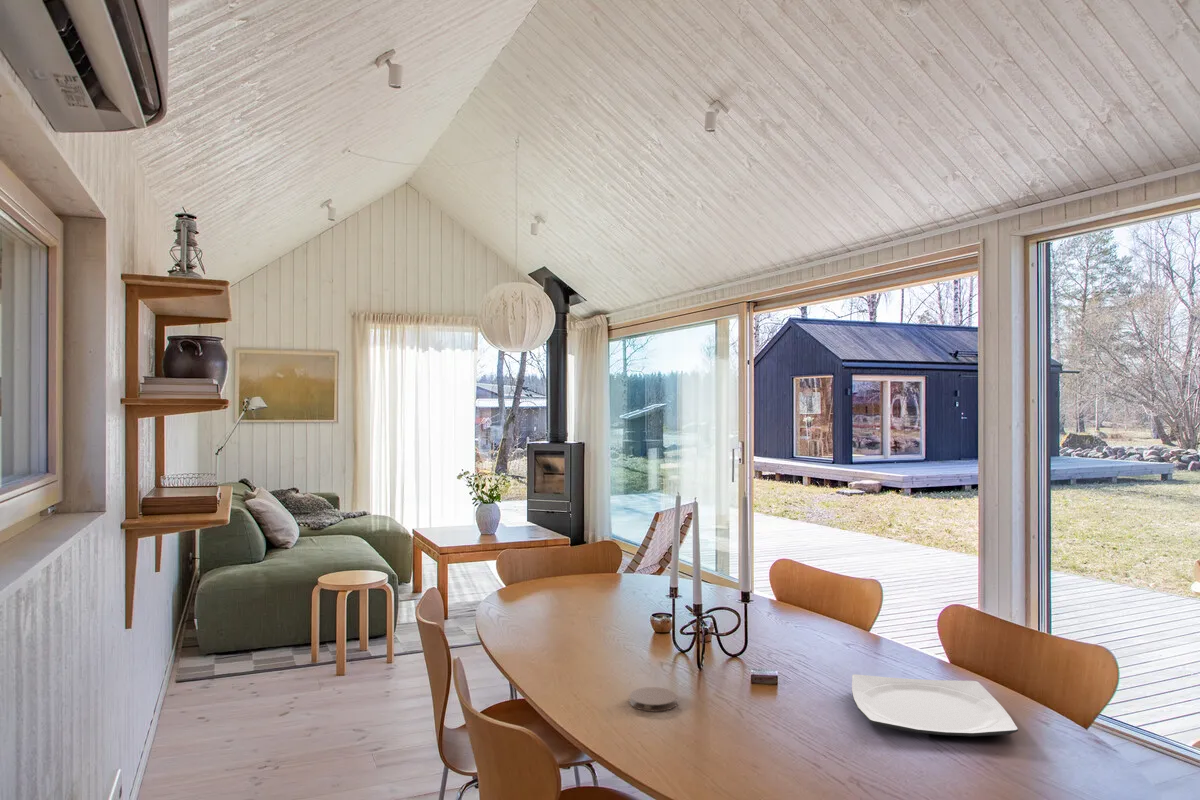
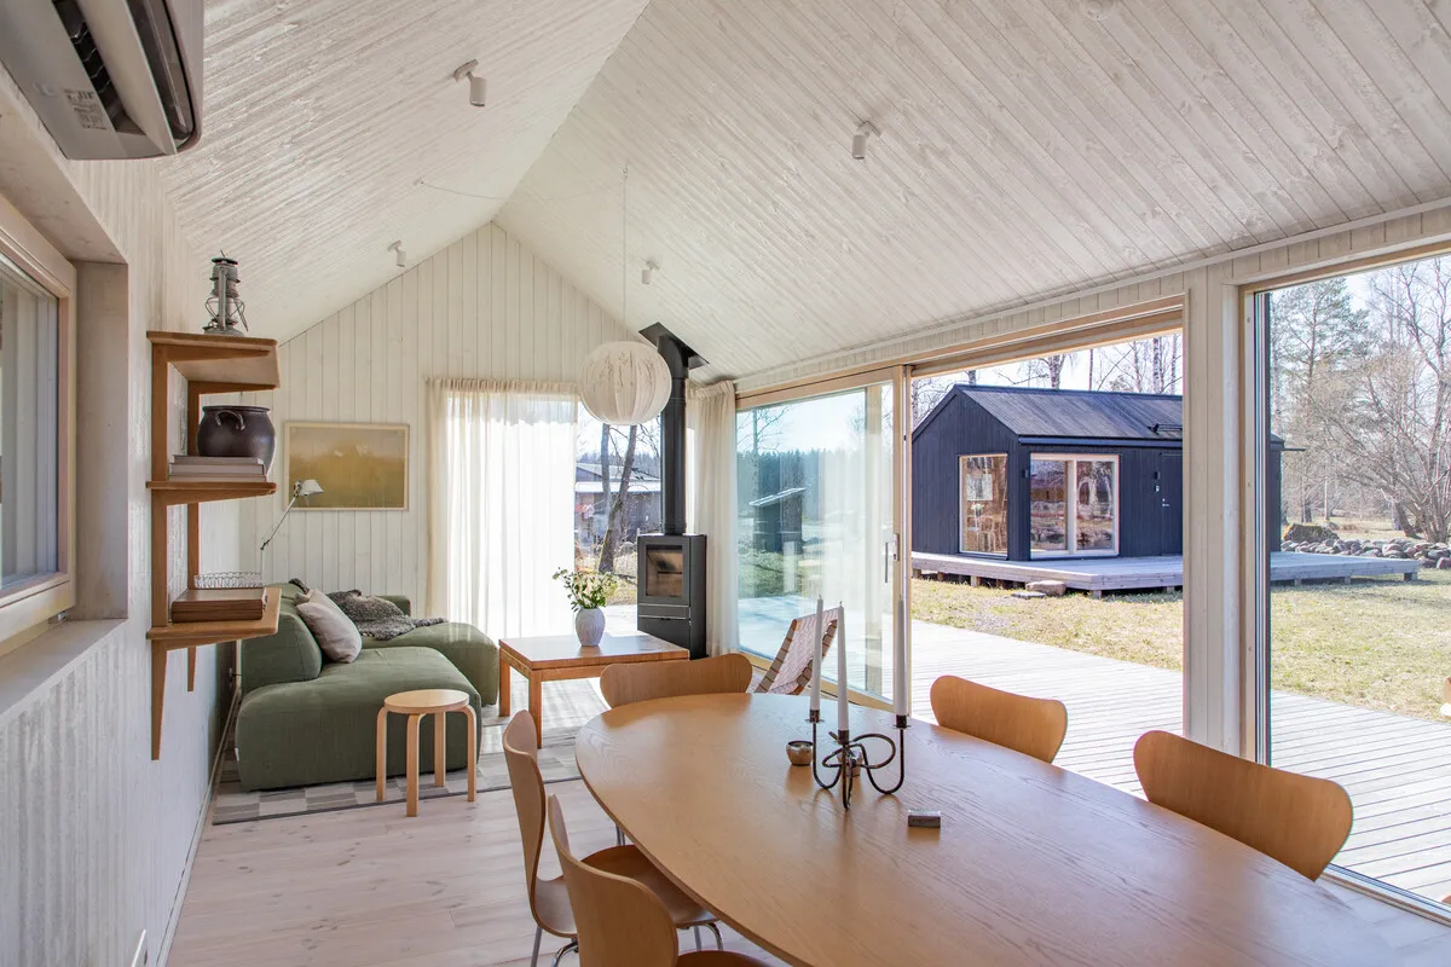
- plate [851,674,1019,737]
- coaster [629,686,678,712]
